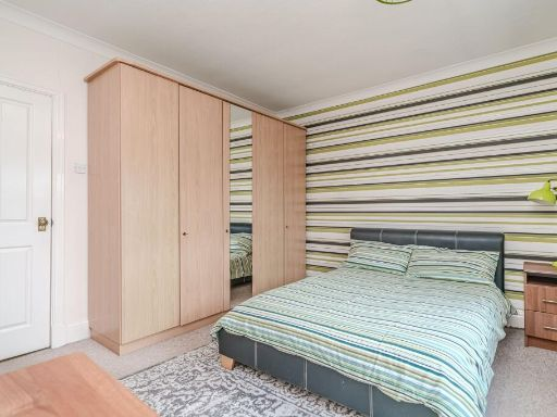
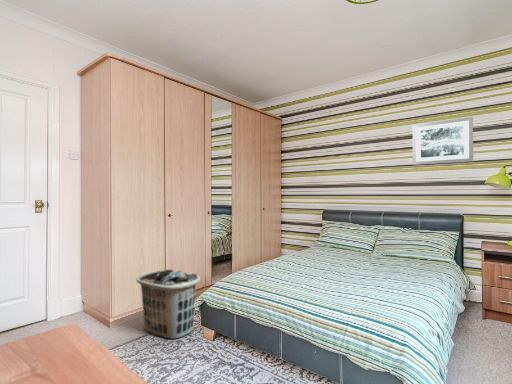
+ clothes hamper [135,269,201,340]
+ wall art [412,116,474,166]
